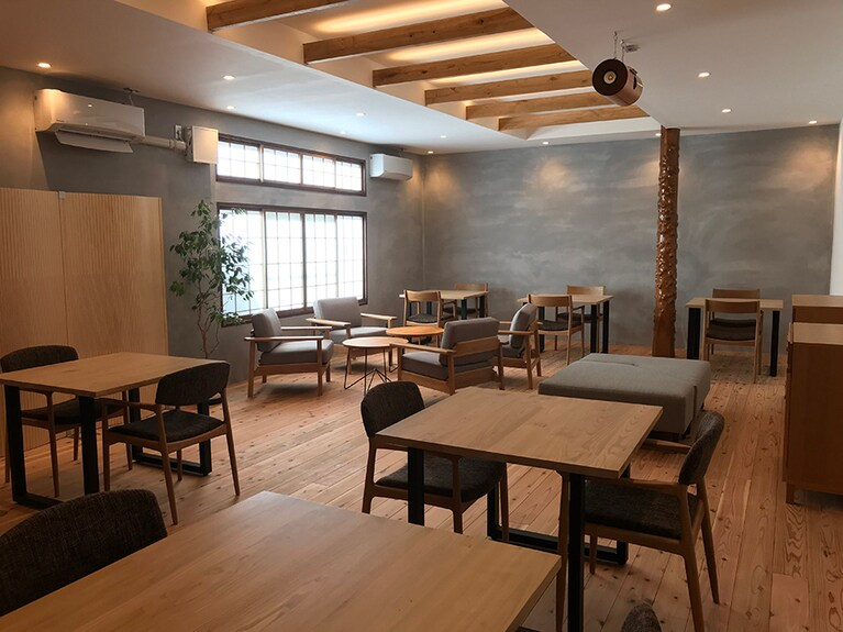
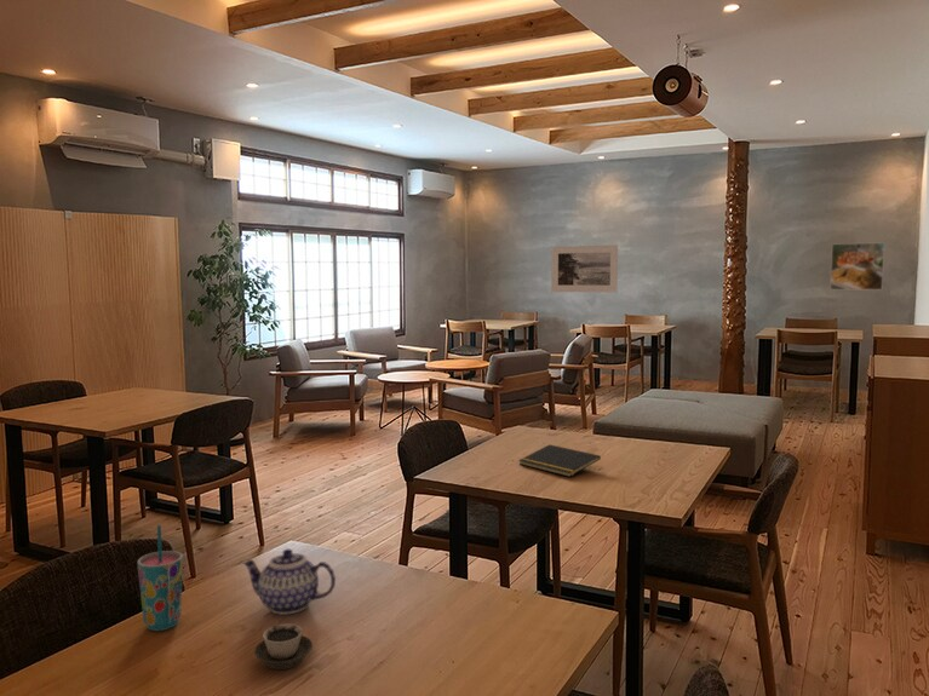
+ notepad [517,443,602,478]
+ teapot [241,548,337,615]
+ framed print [550,243,619,294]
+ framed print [828,242,885,291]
+ cup [253,622,314,671]
+ cup [136,524,184,632]
